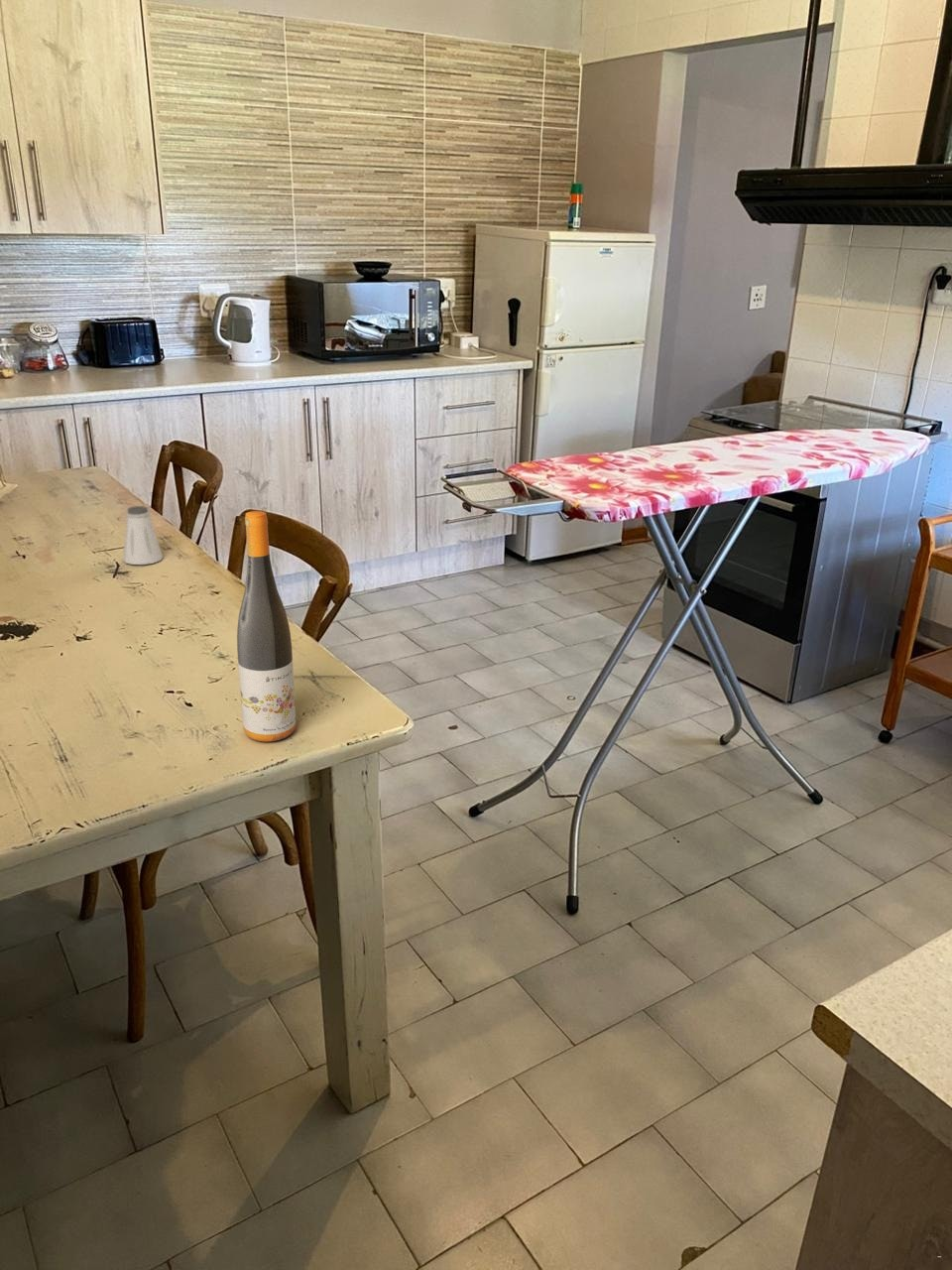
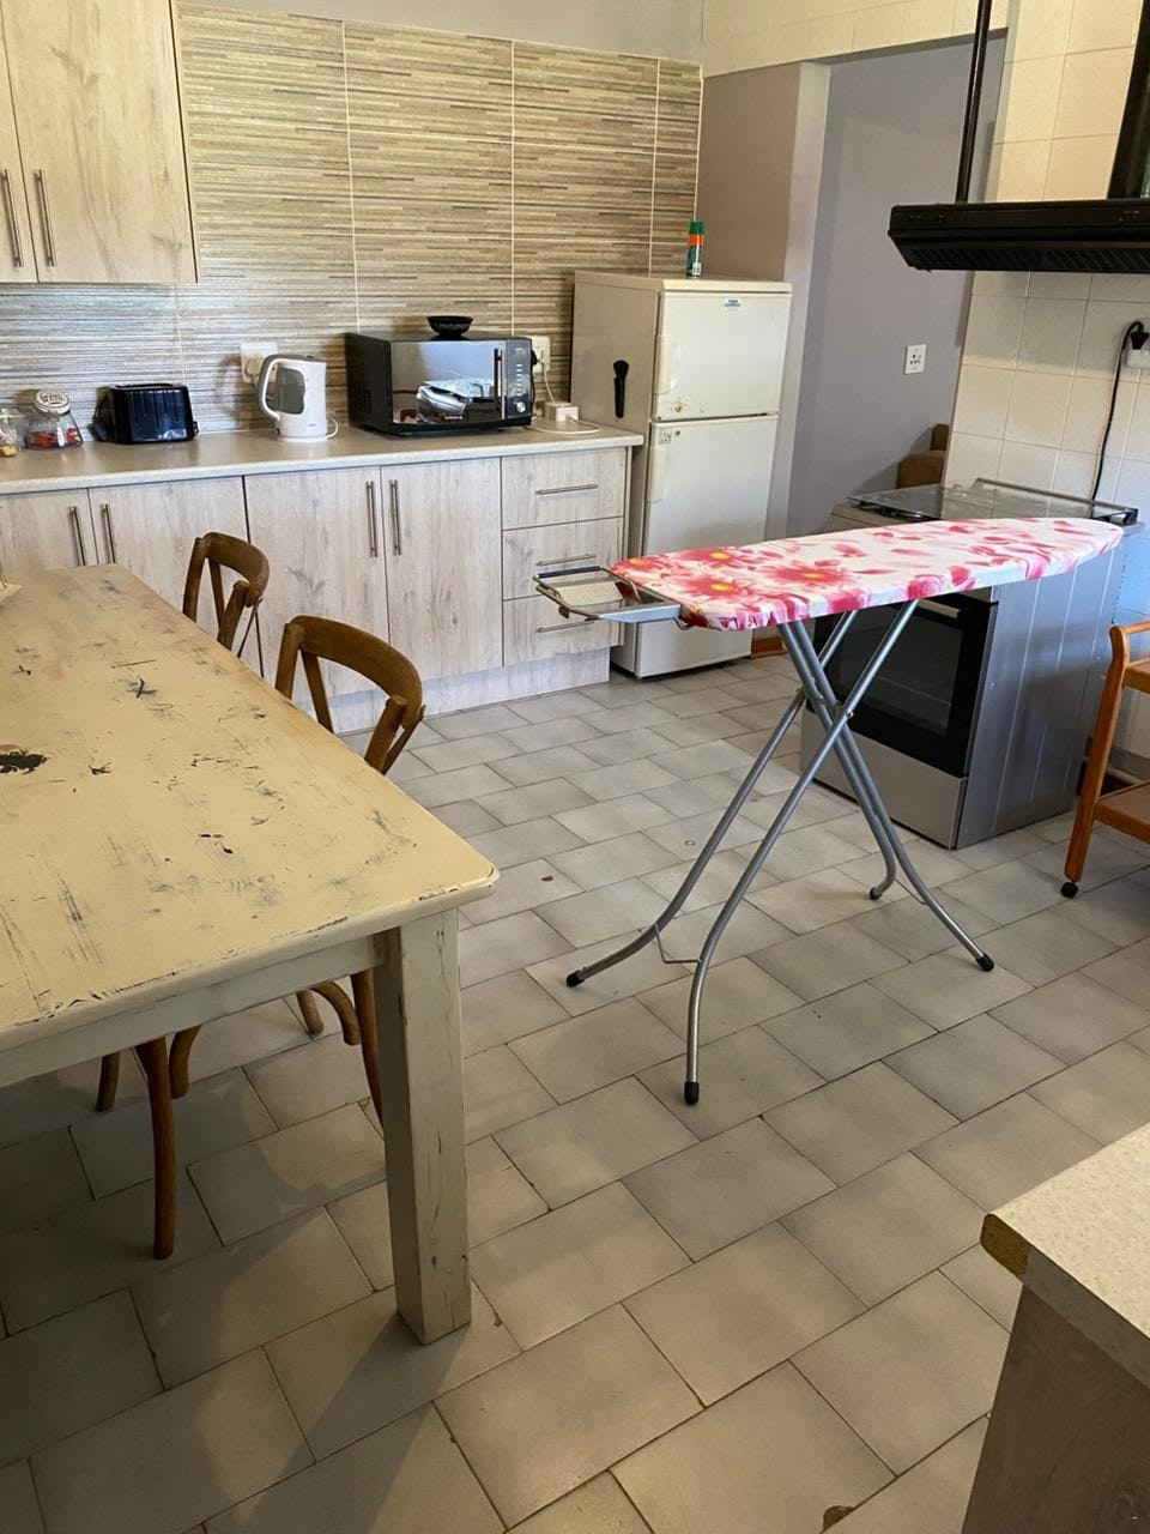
- wine bottle [236,510,297,742]
- saltshaker [122,505,164,566]
